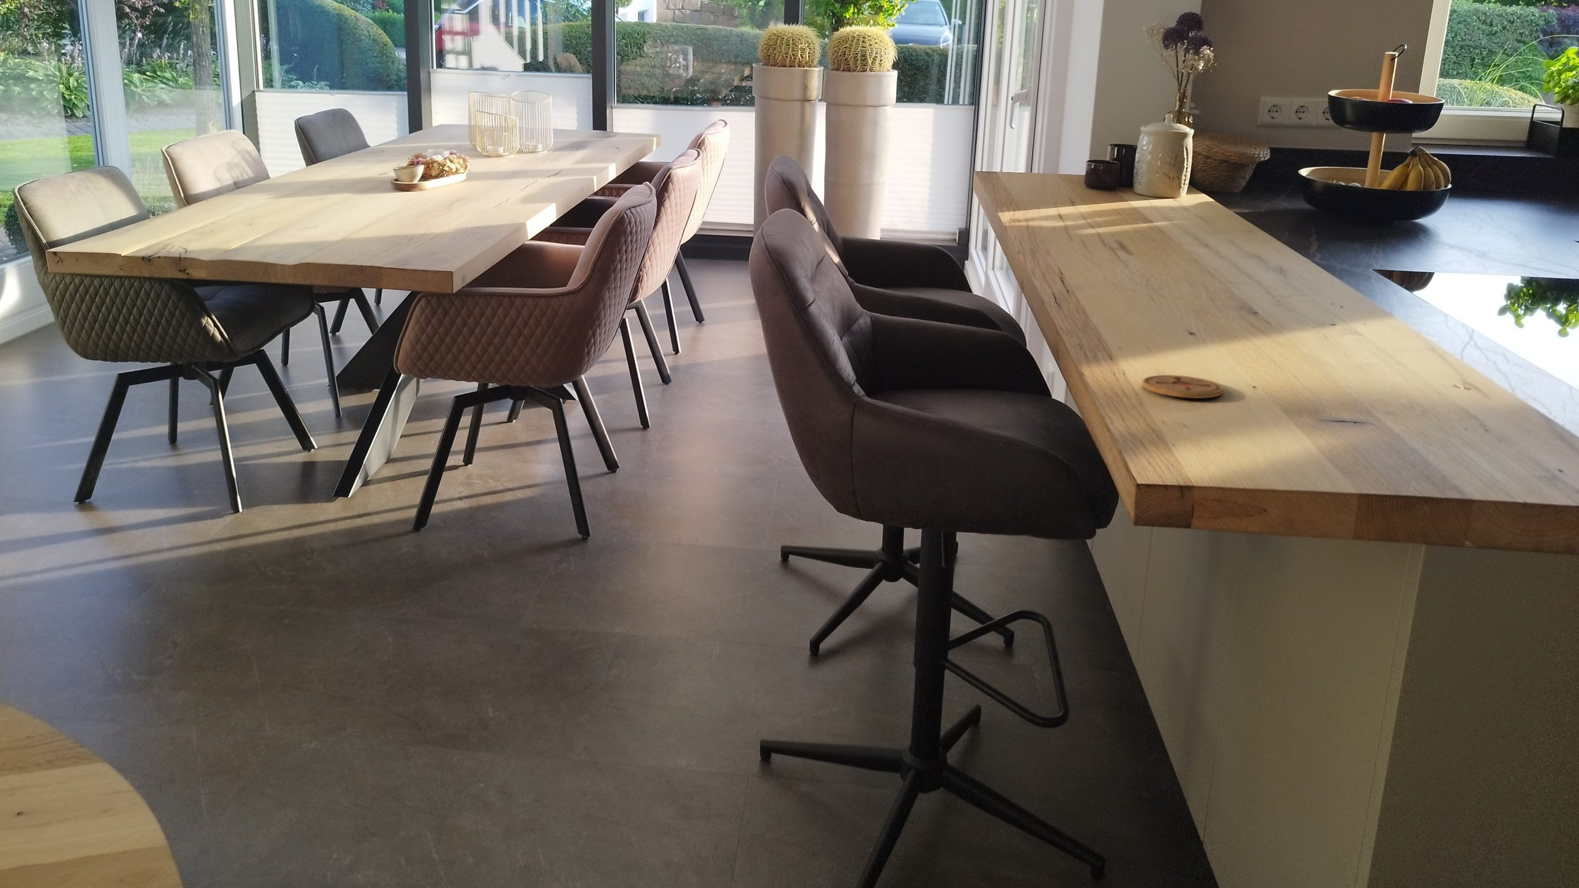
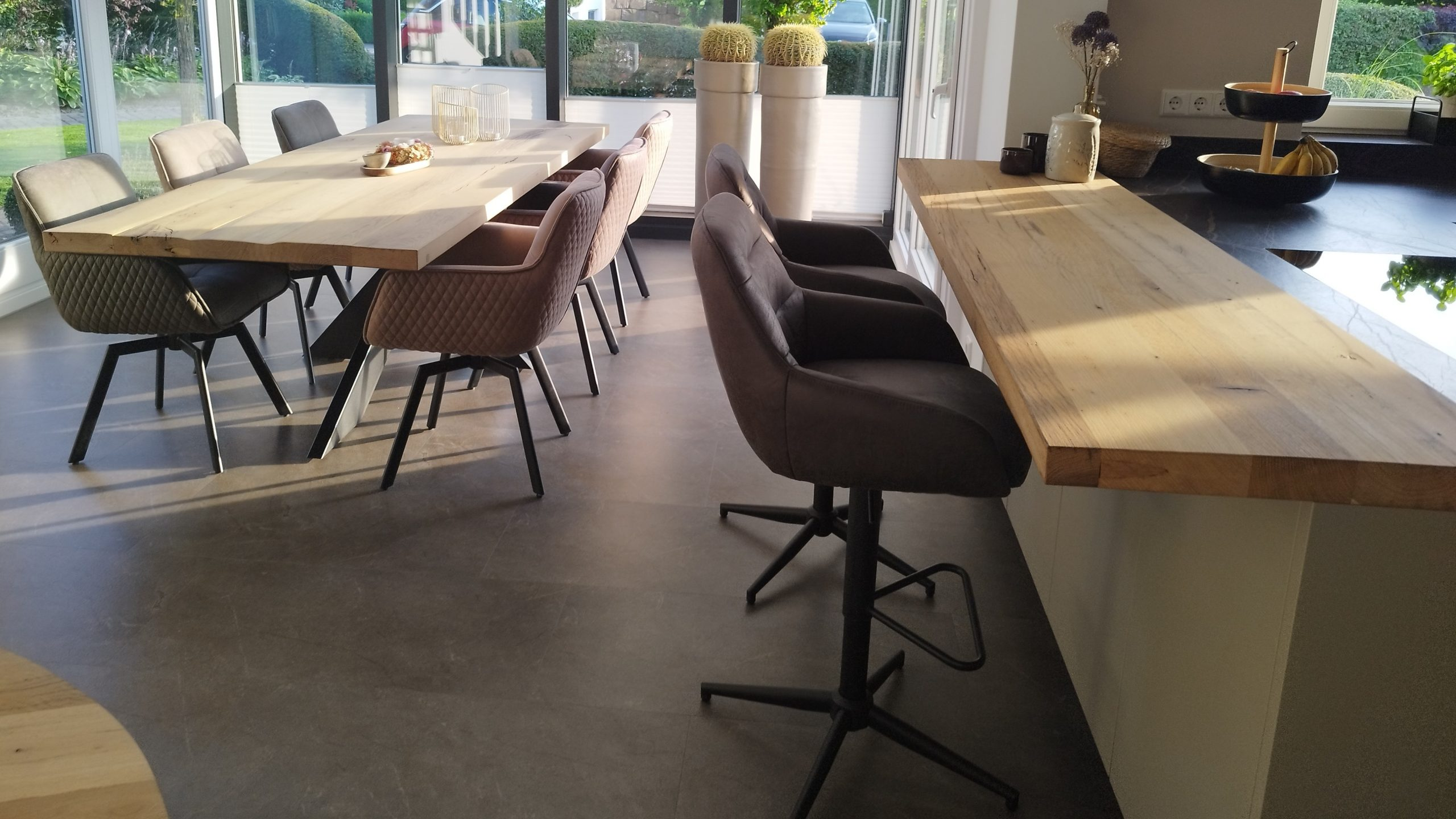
- coaster [1142,374,1224,399]
